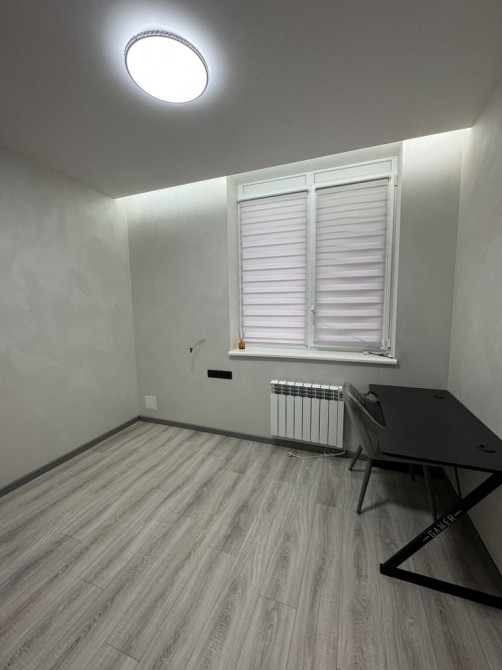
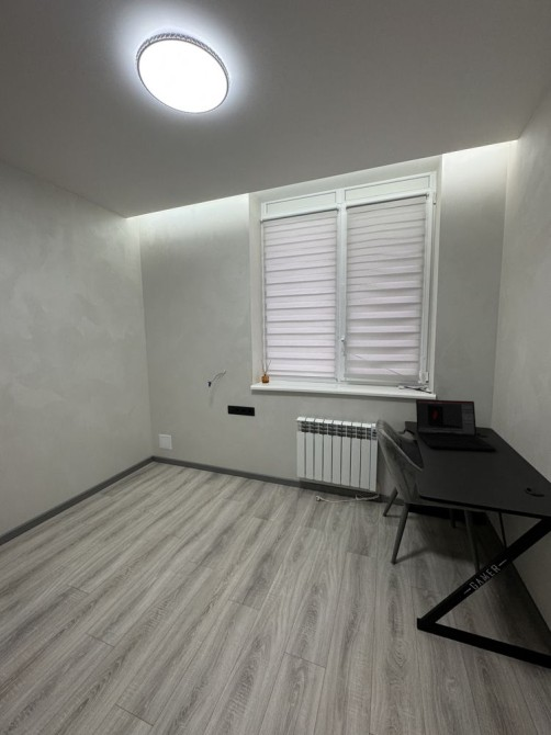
+ laptop [415,398,497,452]
